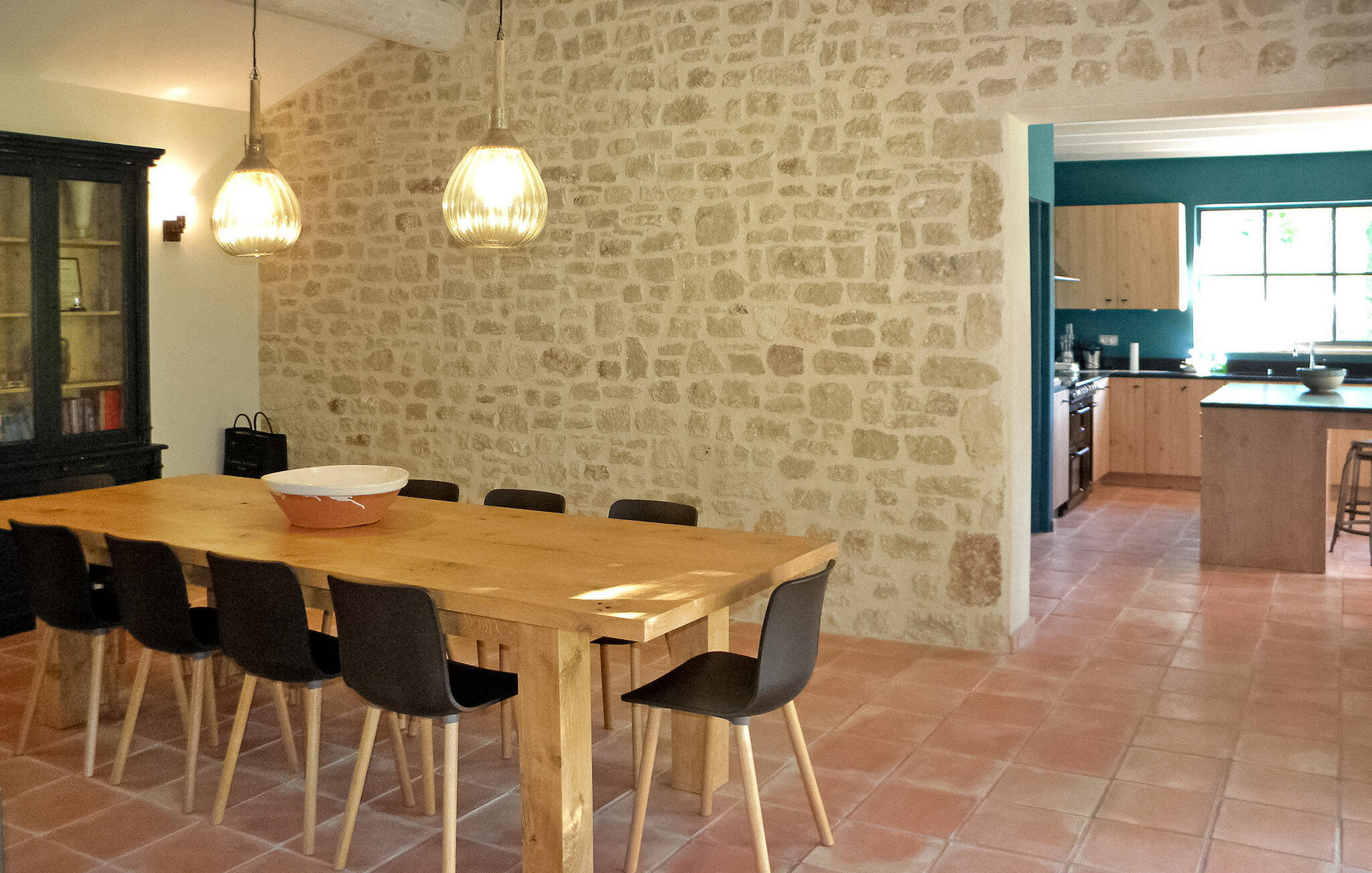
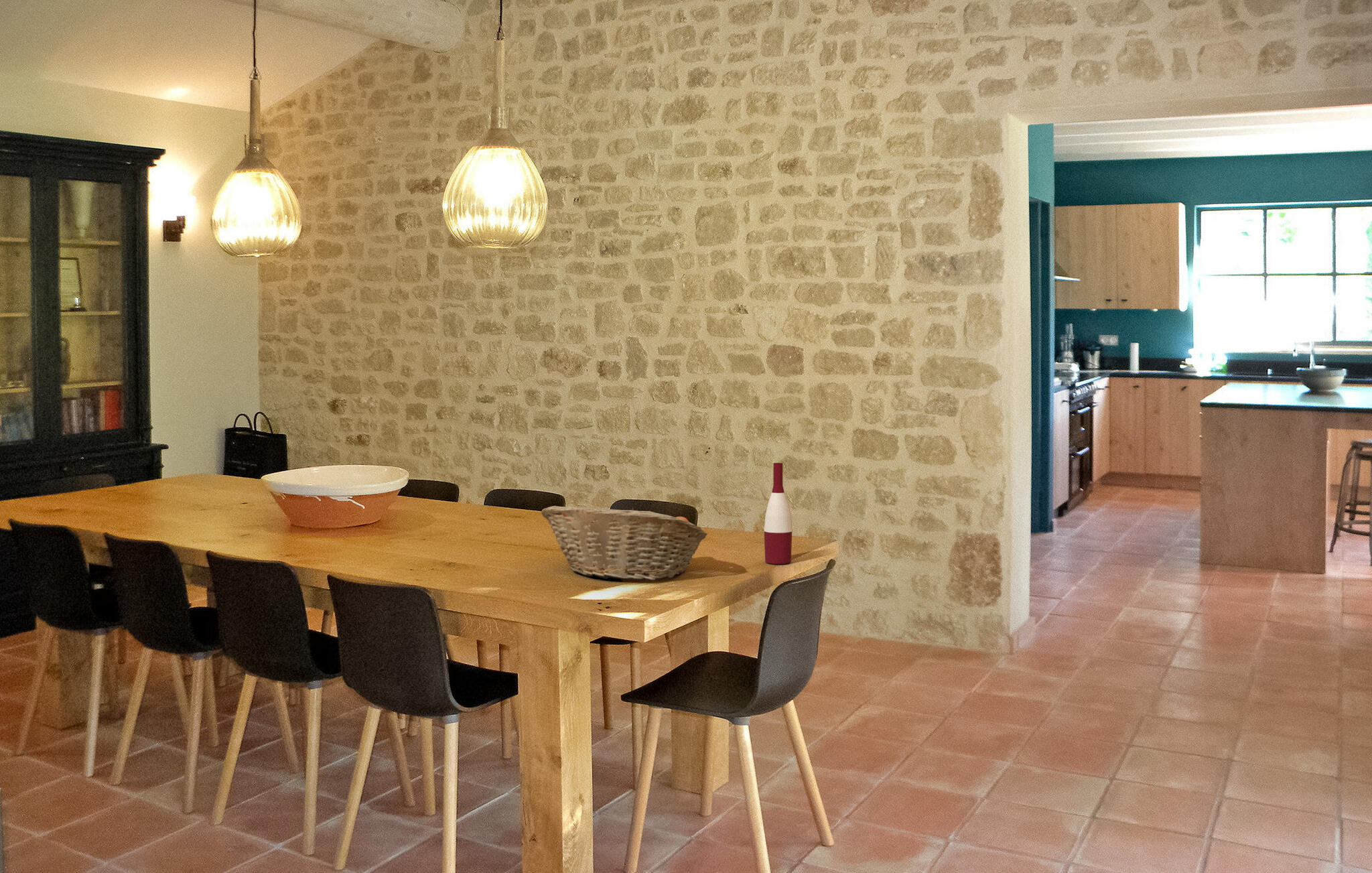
+ fruit basket [541,505,709,581]
+ alcohol [764,462,793,565]
